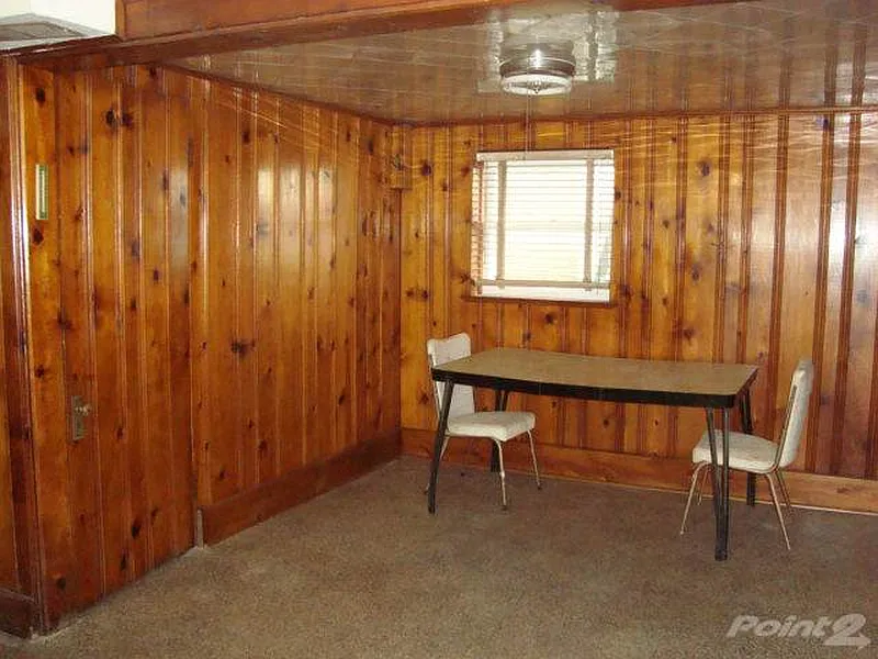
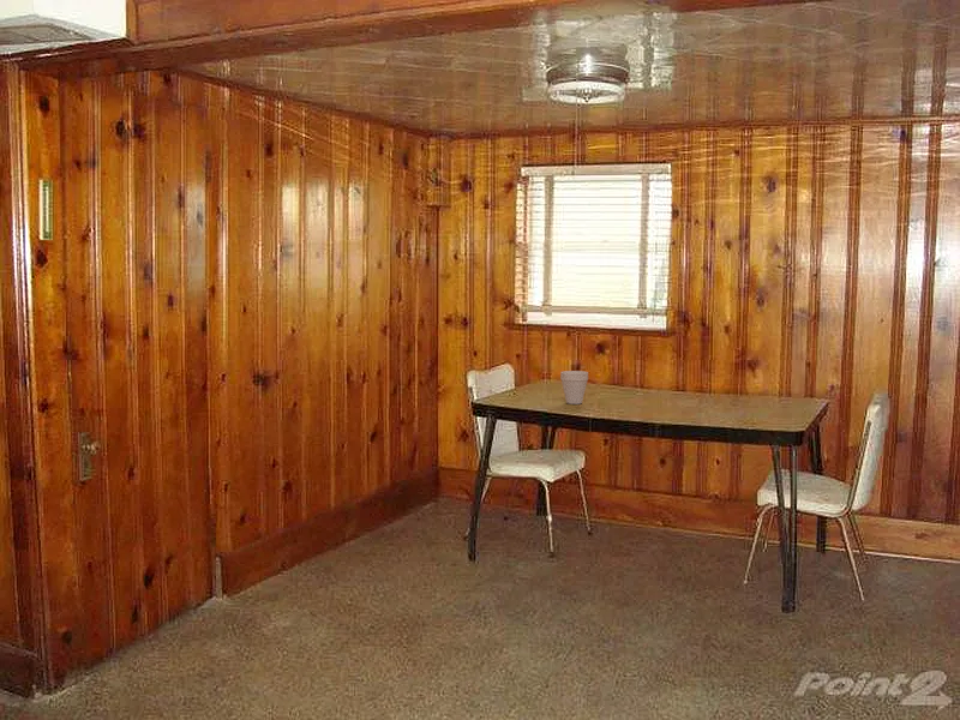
+ cup [559,370,589,406]
